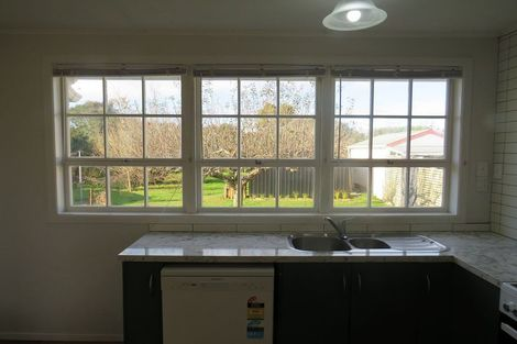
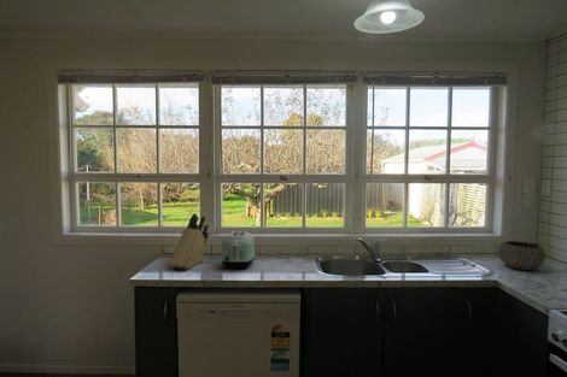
+ bowl [497,240,546,271]
+ knife block [169,212,210,271]
+ toaster [221,230,256,270]
